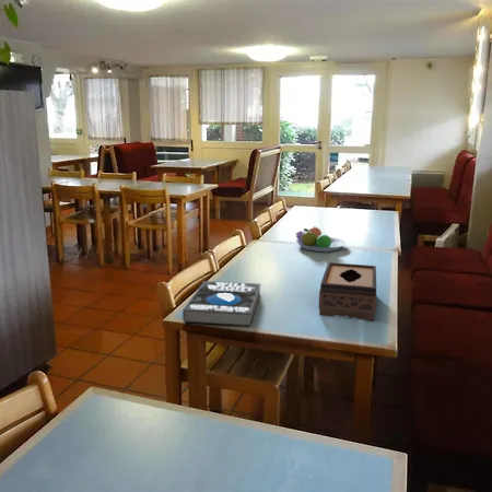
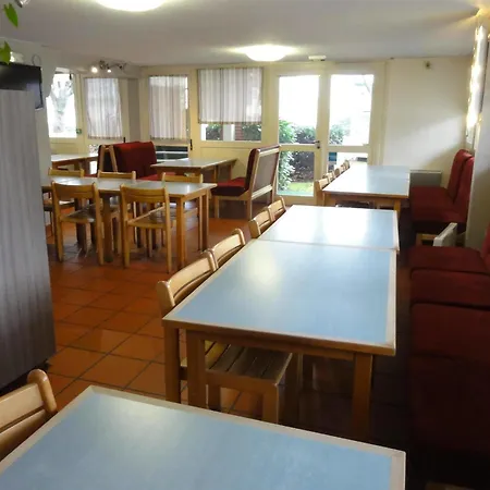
- book [181,280,261,327]
- tissue box [318,261,377,321]
- fruit bowl [295,225,347,253]
